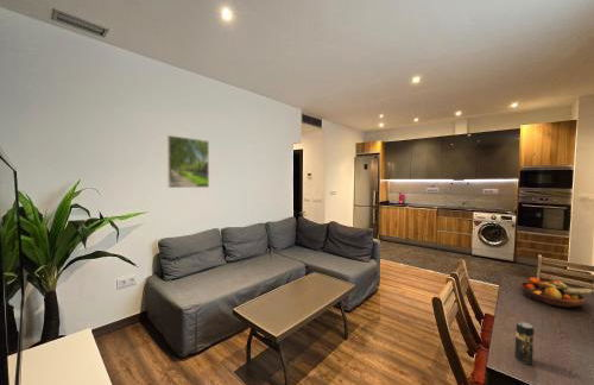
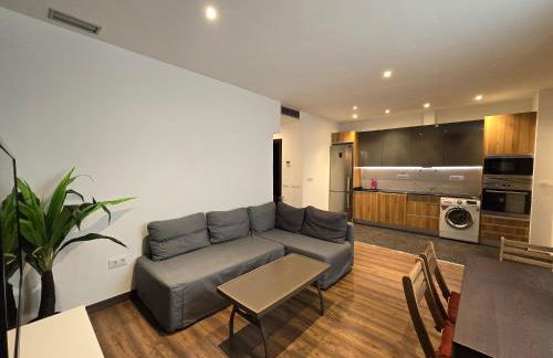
- fruit bowl [518,276,594,309]
- beverage can [513,321,535,365]
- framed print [166,134,210,189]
